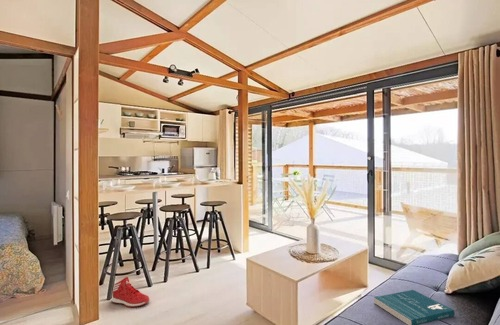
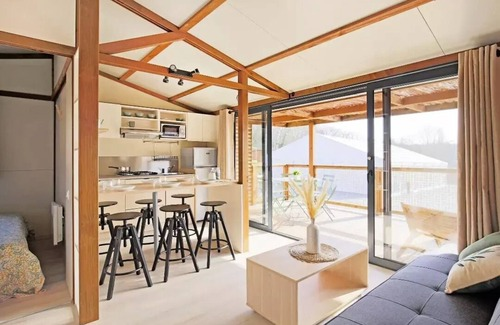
- sneaker [111,276,150,308]
- book [373,289,456,325]
